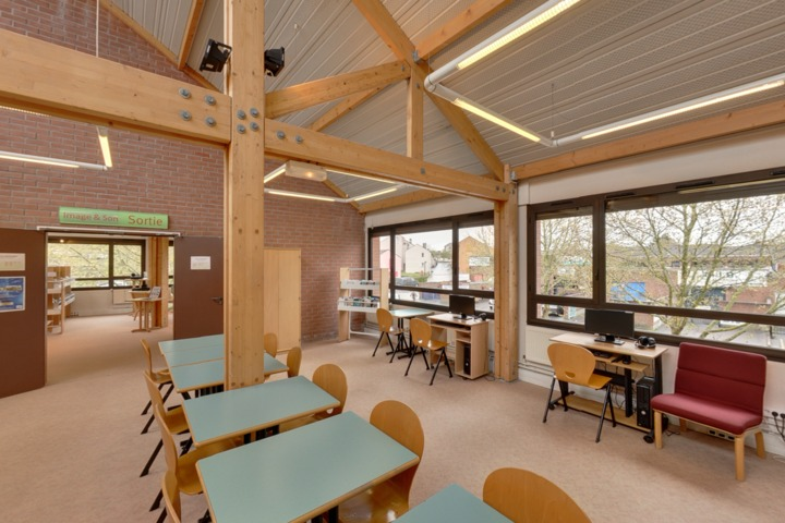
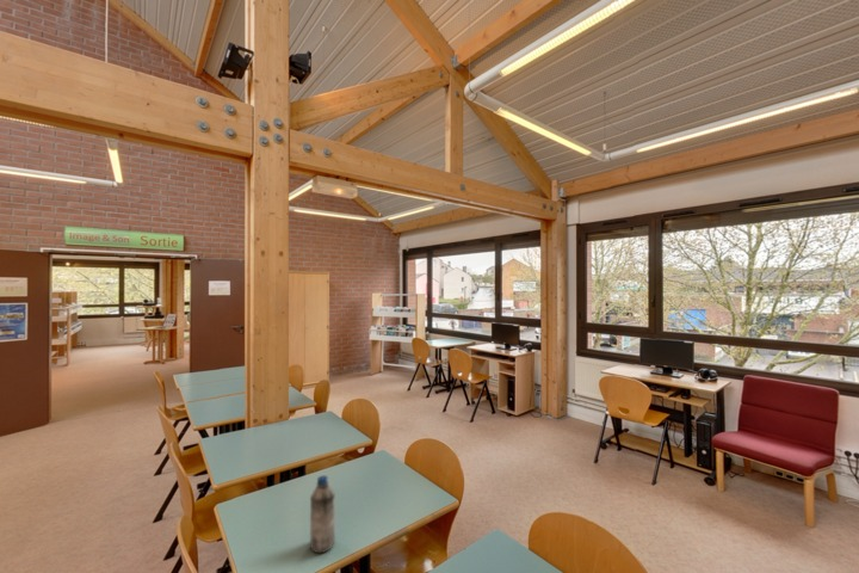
+ water bottle [309,474,336,554]
